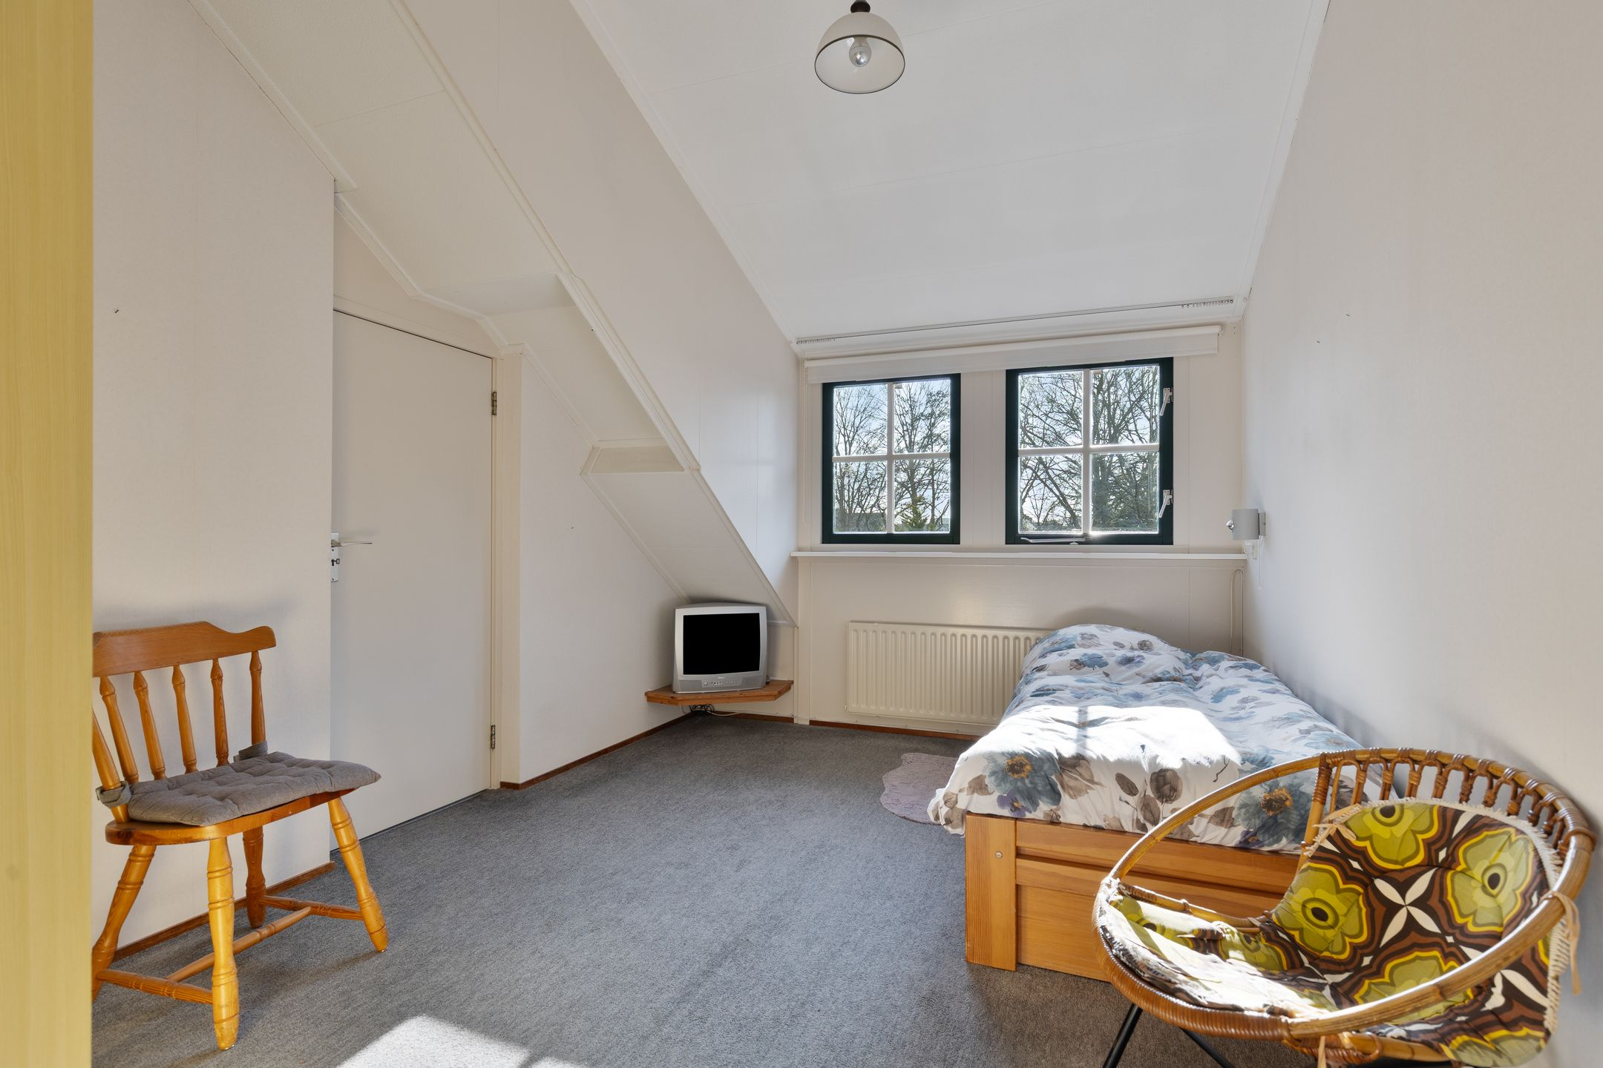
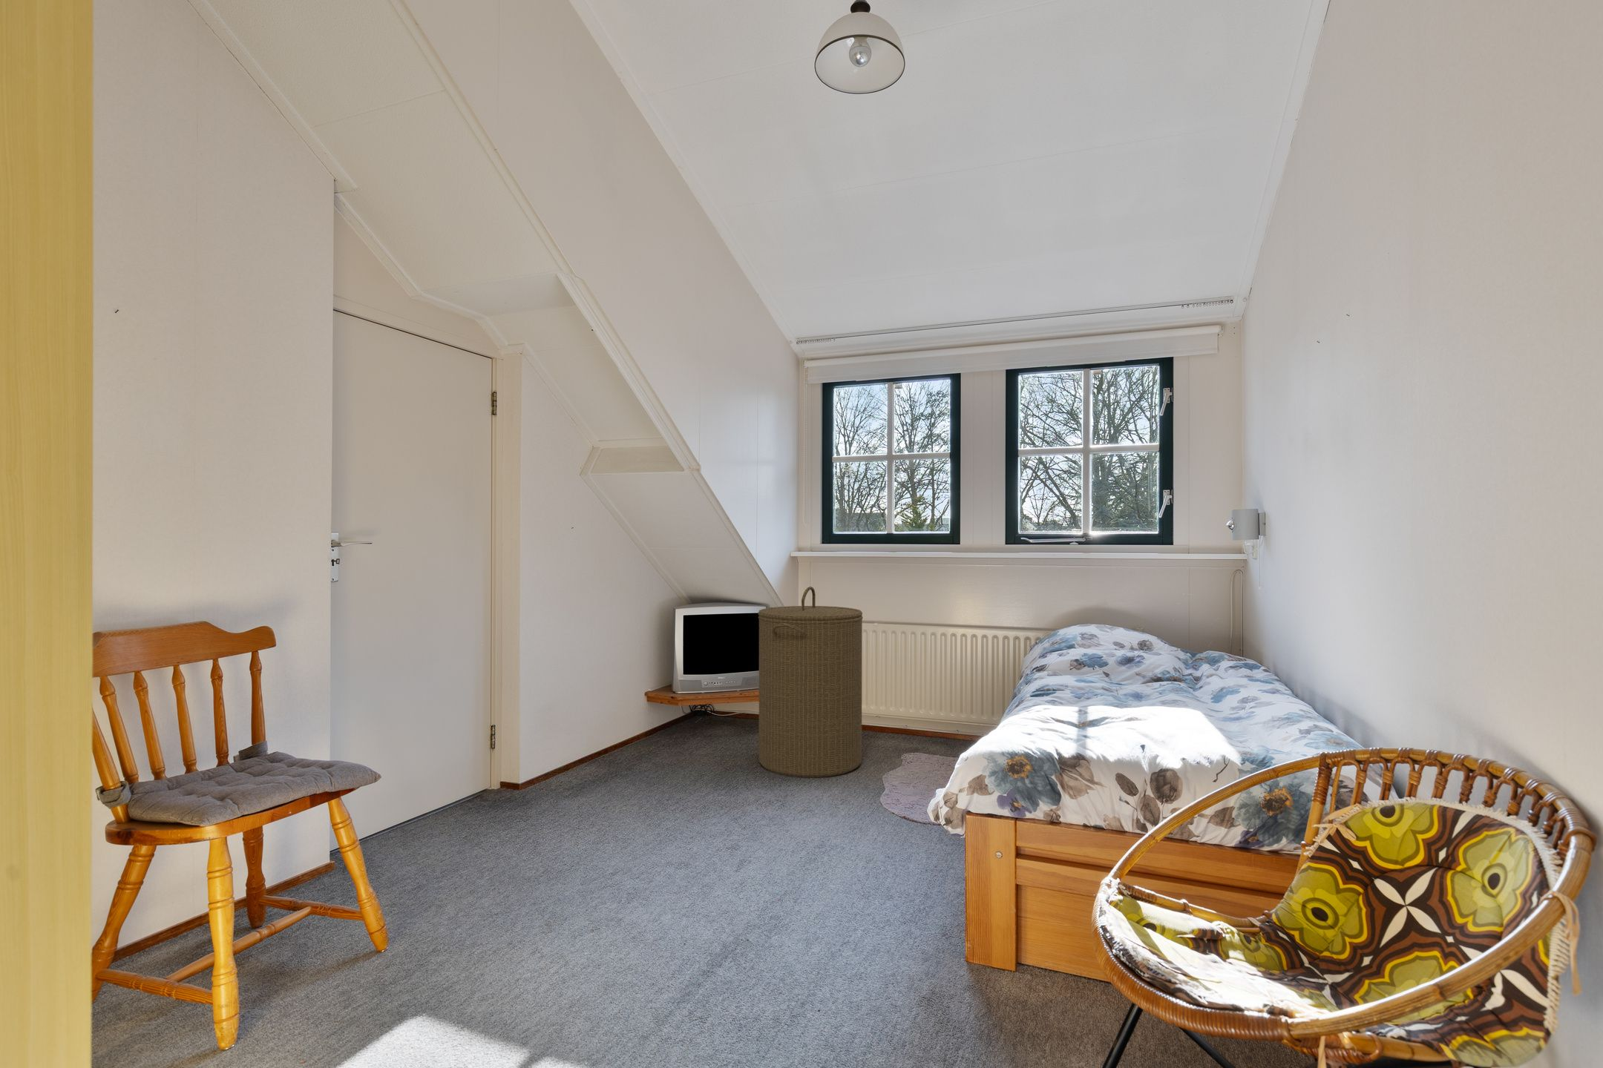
+ laundry hamper [757,586,864,778]
